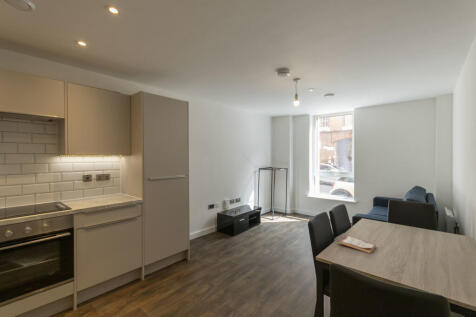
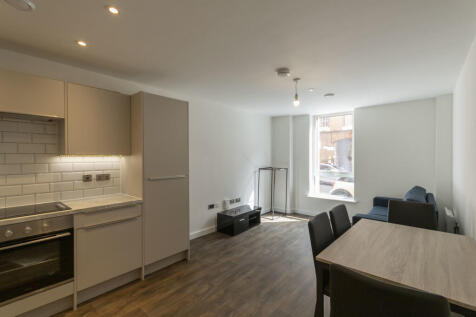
- diary [334,233,377,254]
